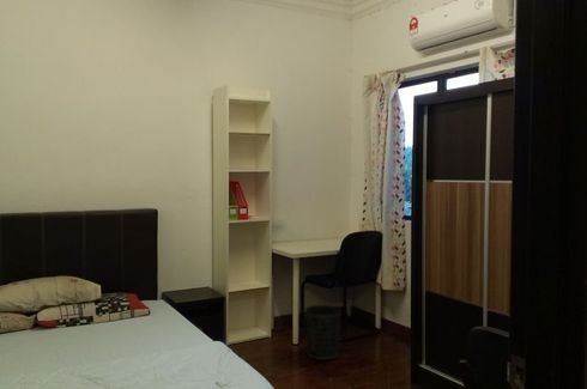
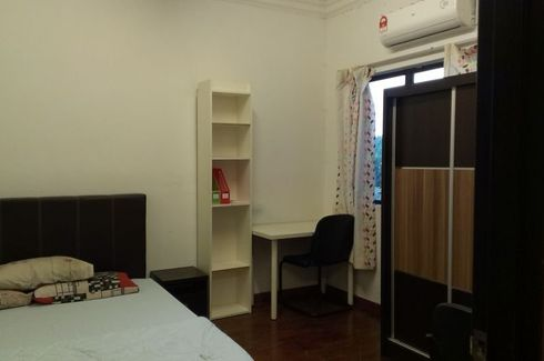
- wastebasket [304,304,343,361]
